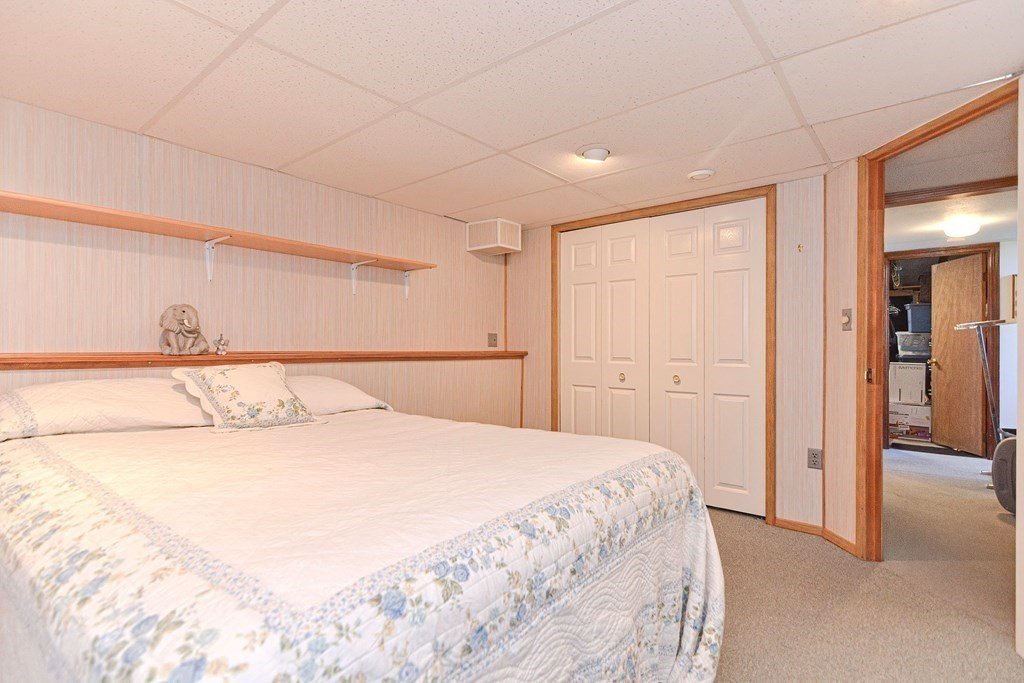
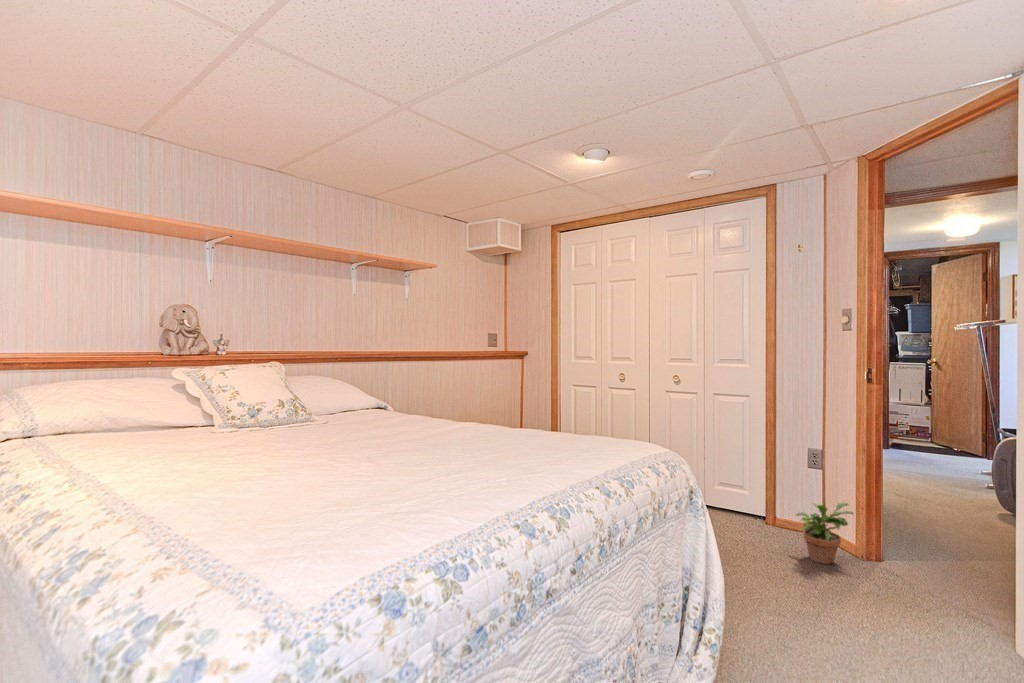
+ potted plant [795,502,855,565]
